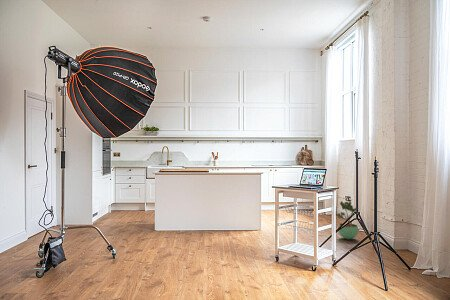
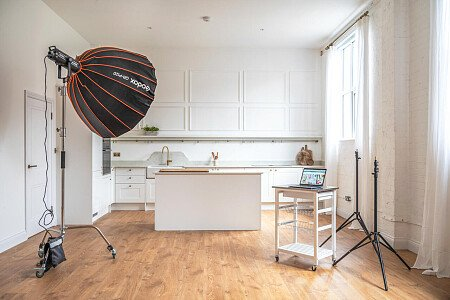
- potted plant [336,200,359,240]
